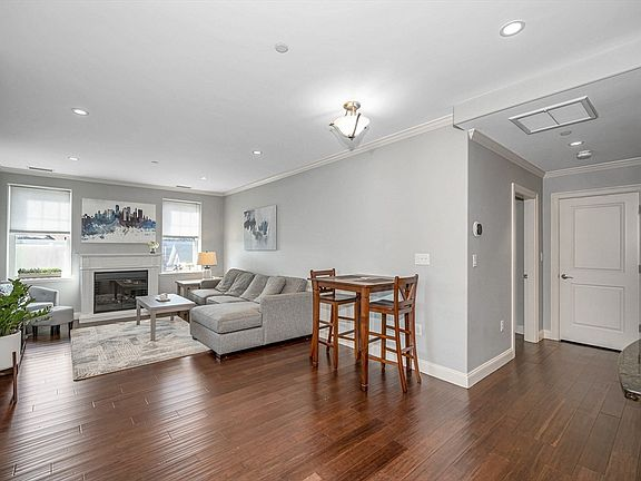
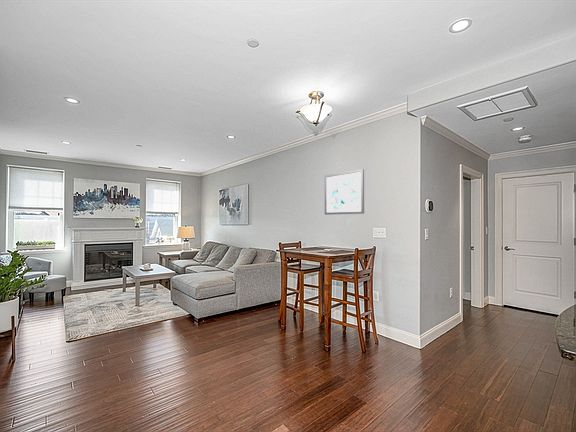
+ wall art [324,168,365,216]
